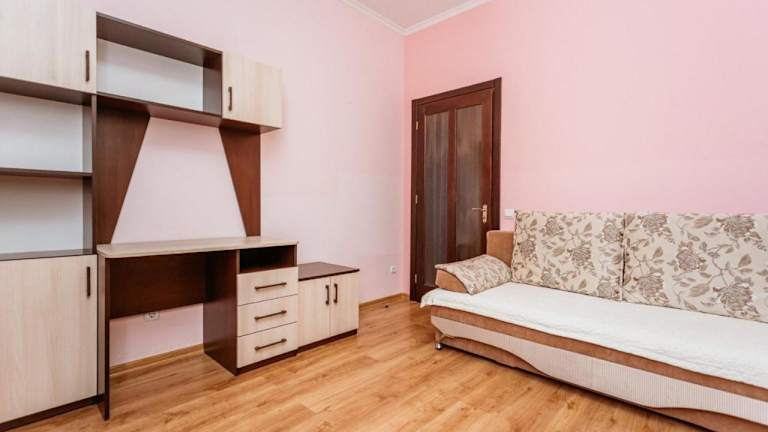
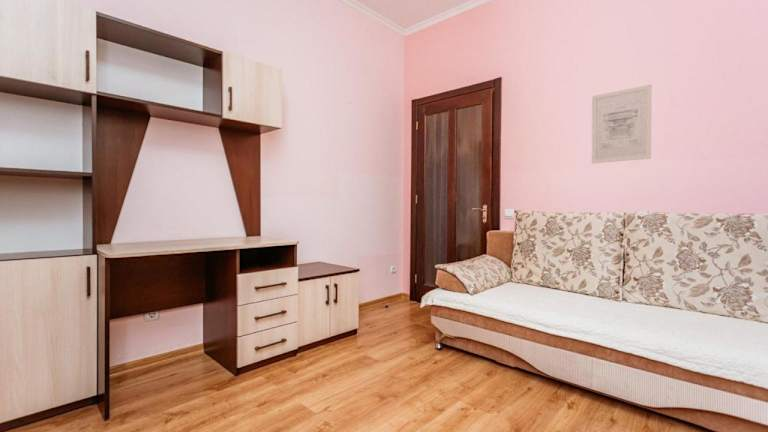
+ wall art [591,84,652,164]
